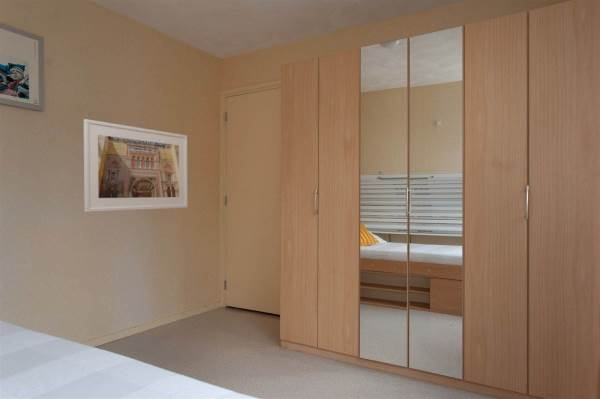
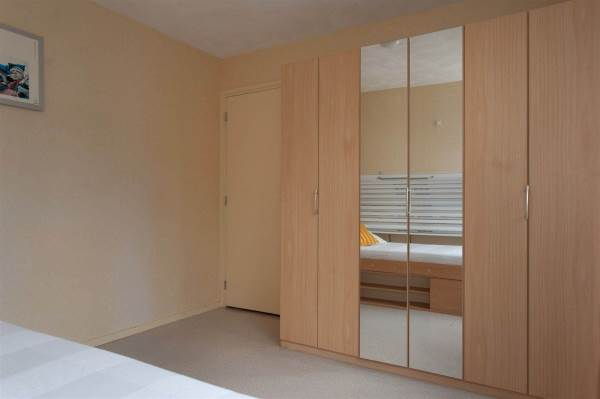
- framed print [83,118,189,213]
